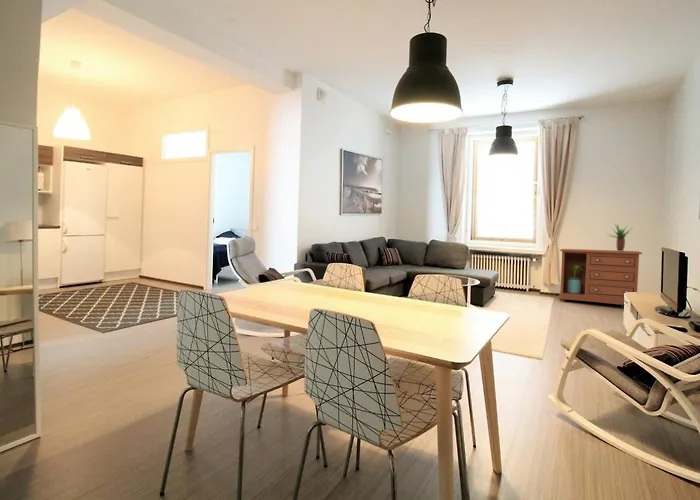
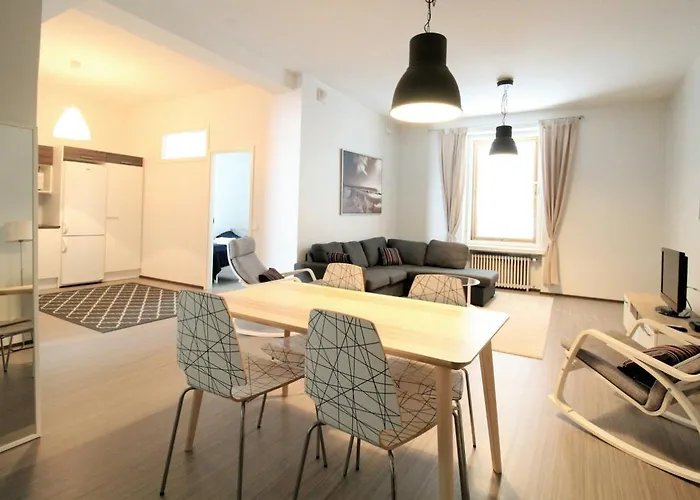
- dresser [557,248,643,305]
- potted plant [606,222,635,251]
